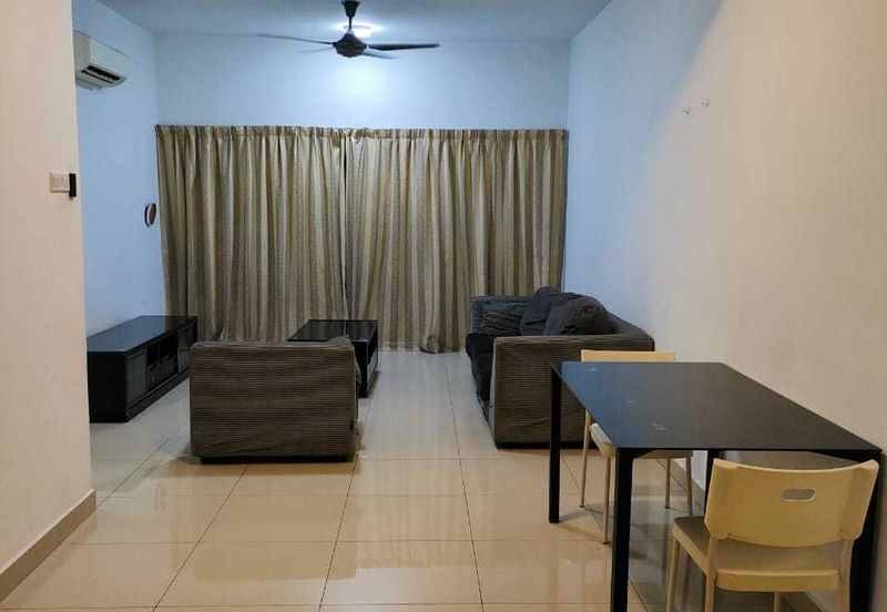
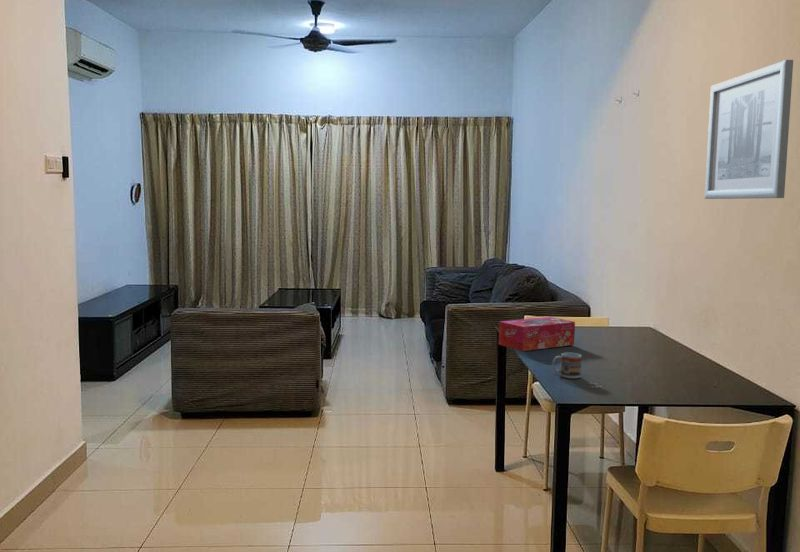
+ wall art [704,59,794,200]
+ cup [552,352,583,379]
+ tissue box [498,316,576,352]
